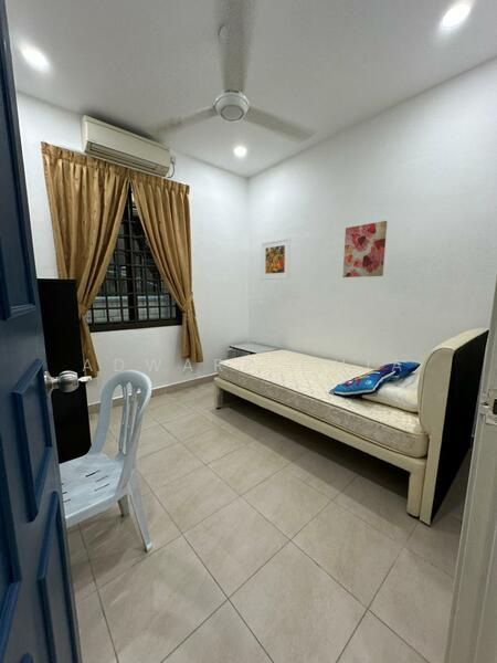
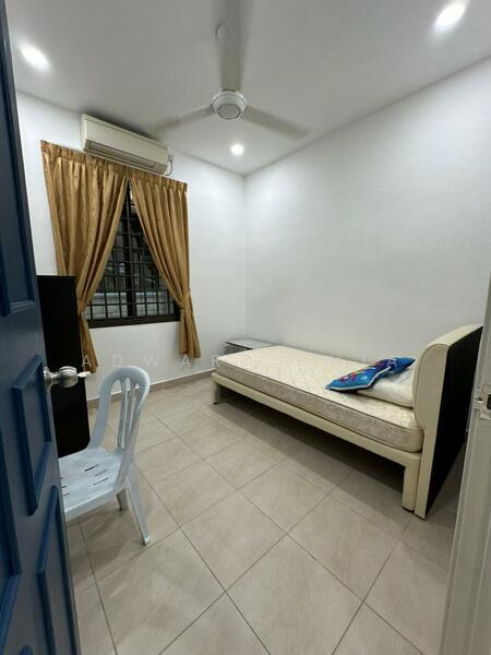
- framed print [261,236,292,281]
- wall art [342,220,388,278]
